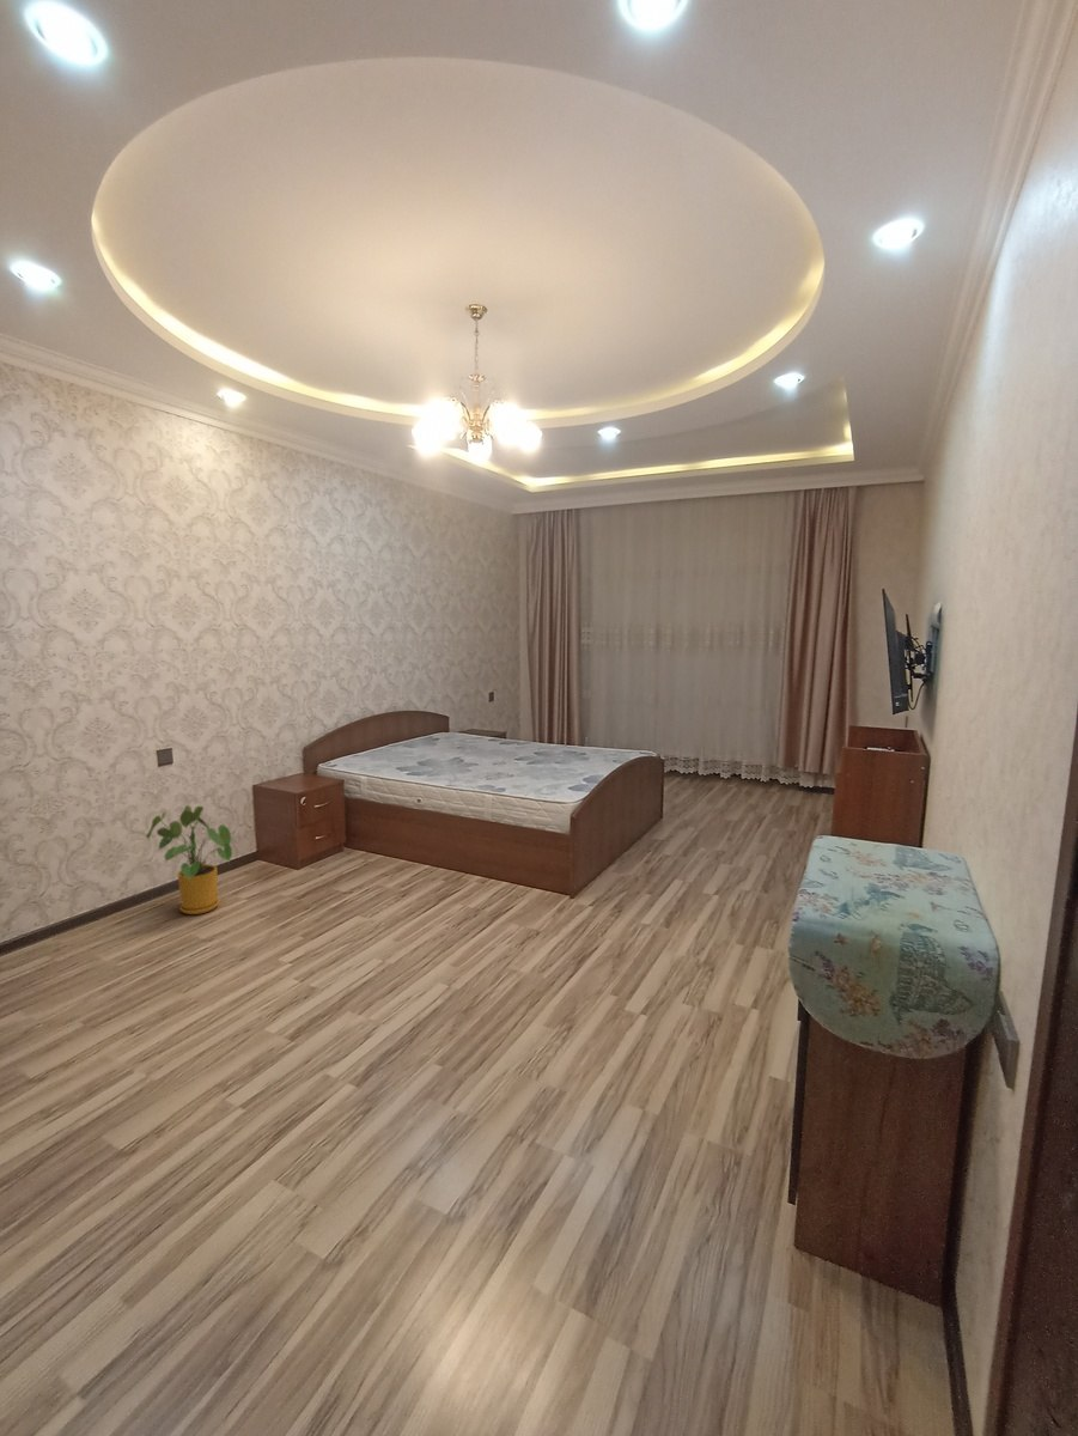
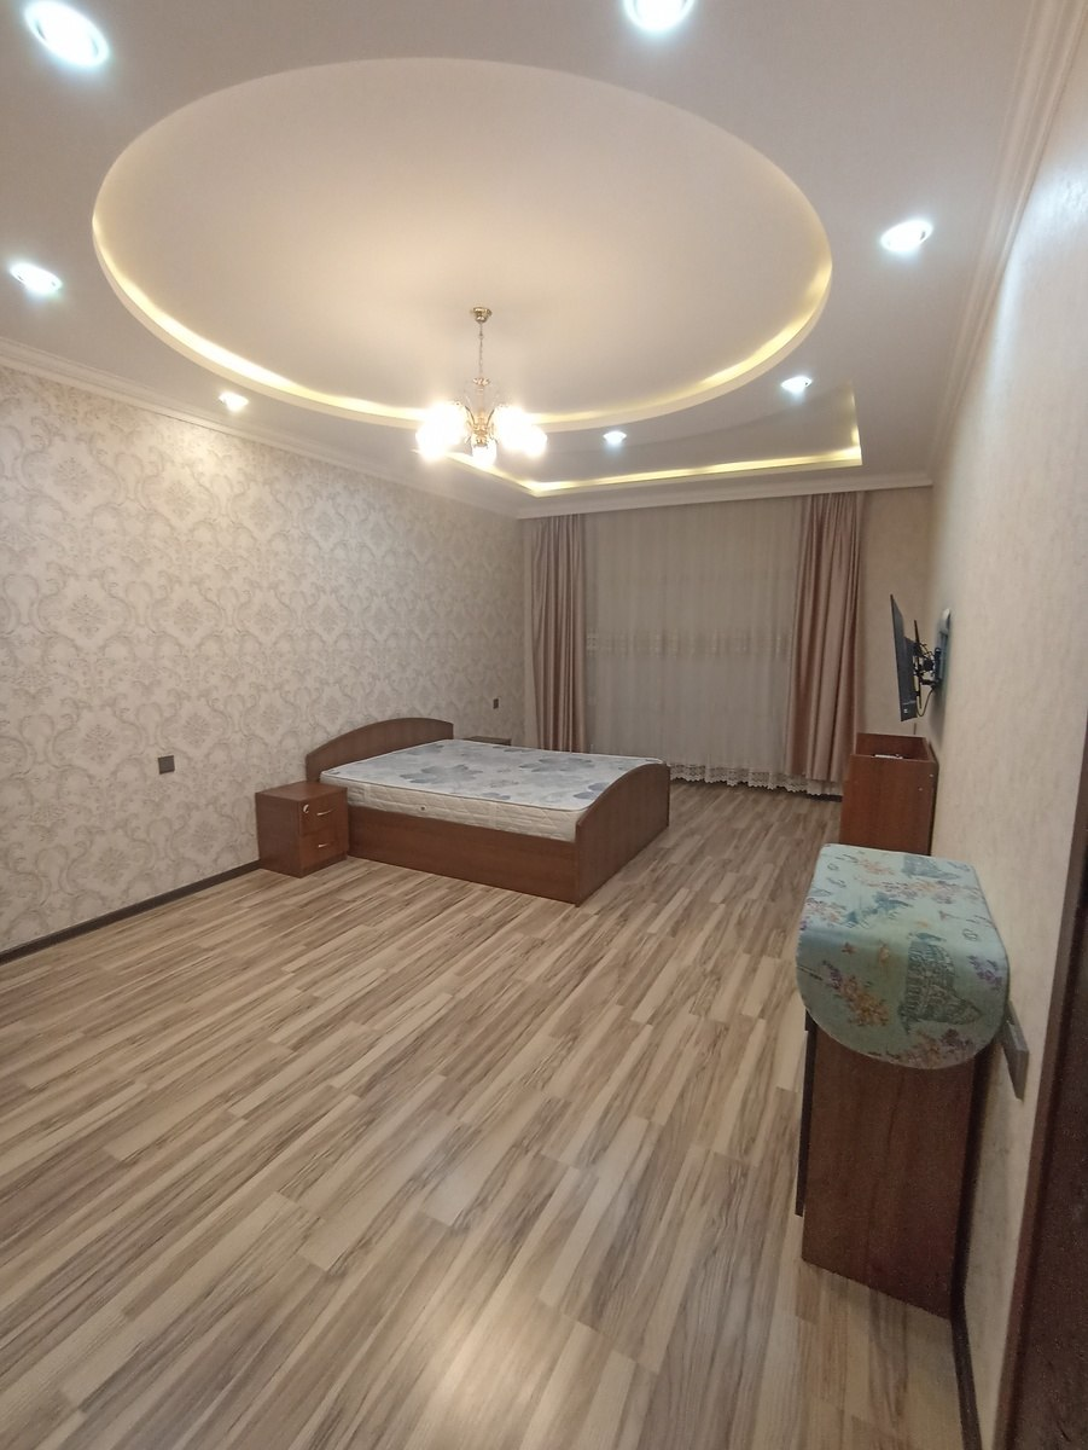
- house plant [145,804,235,915]
